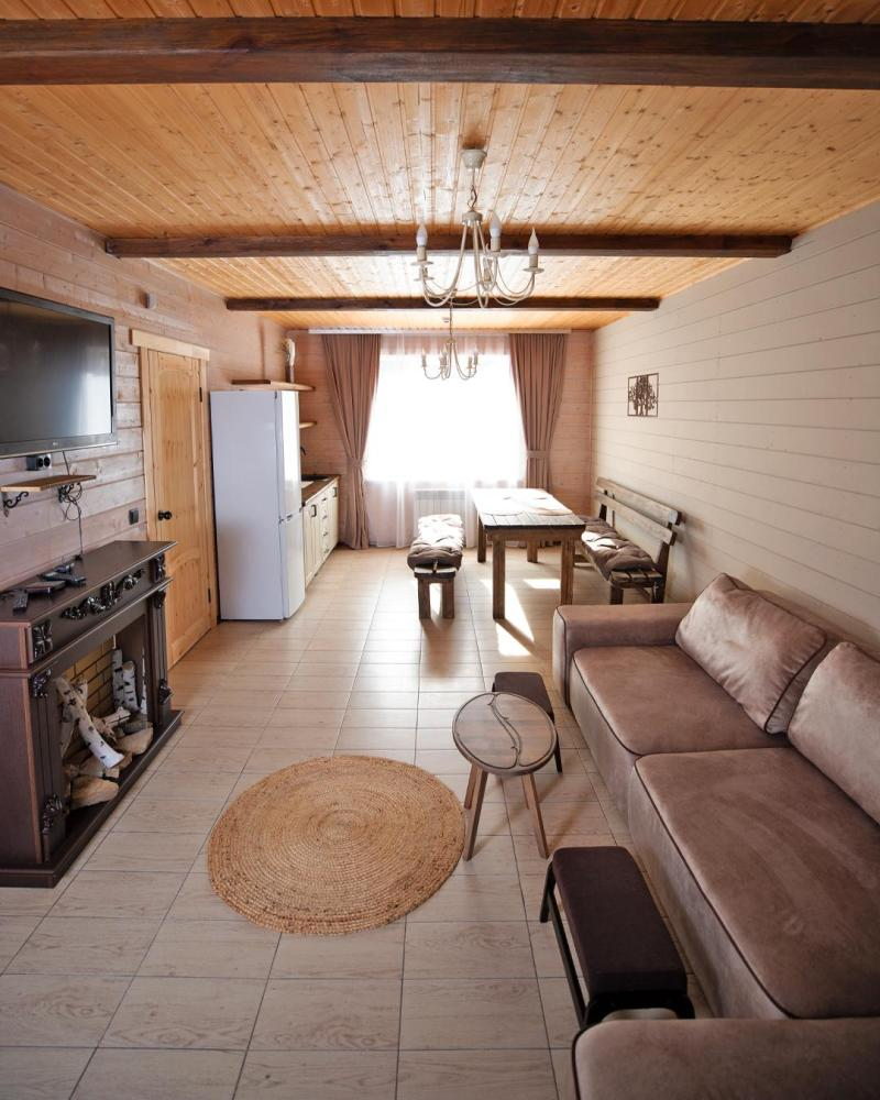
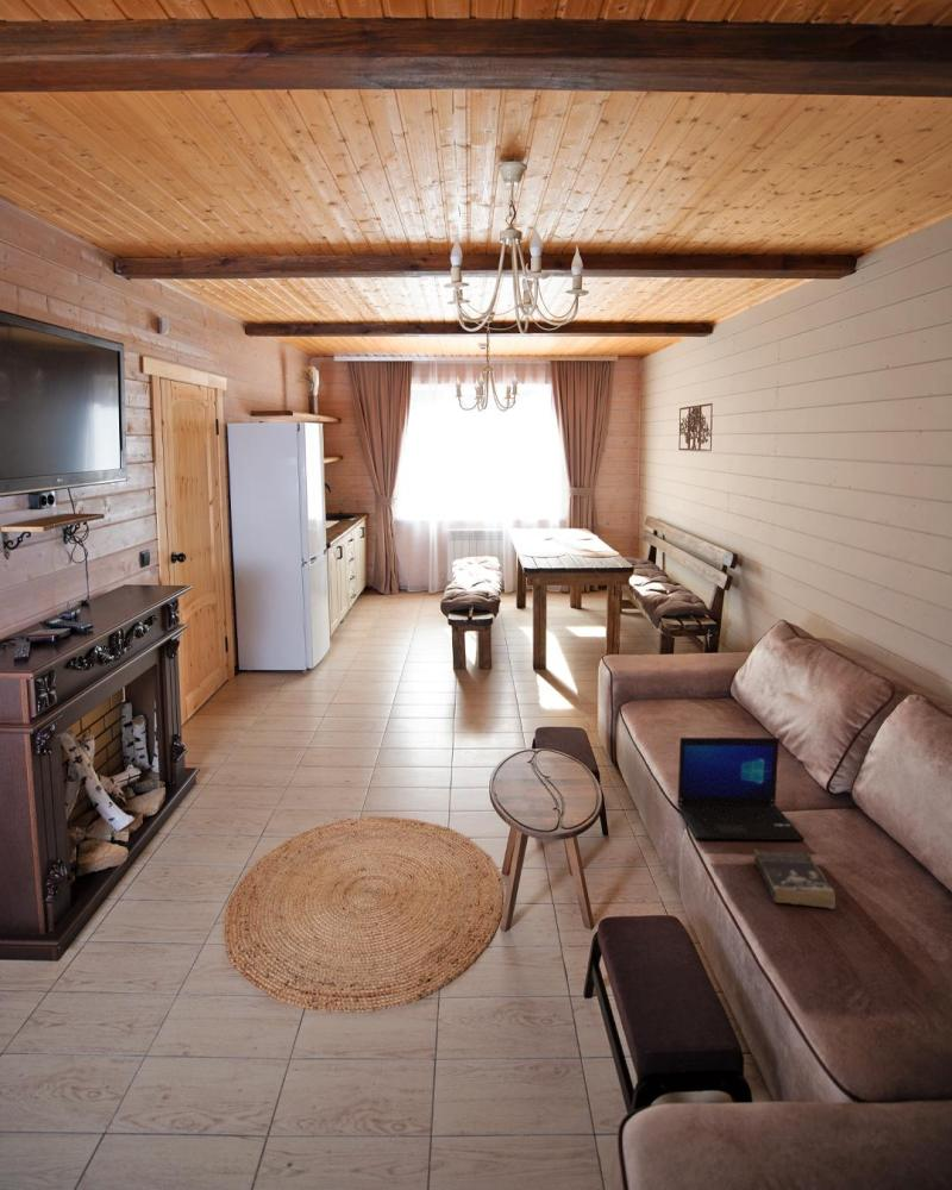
+ book [753,848,837,910]
+ laptop [676,737,806,841]
